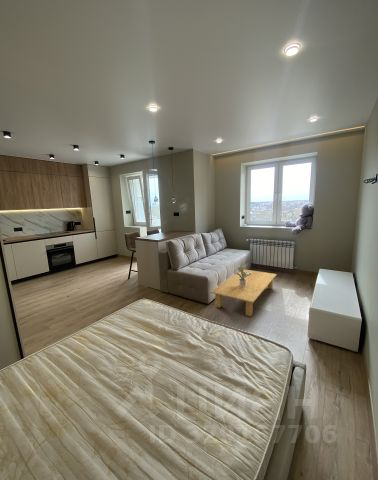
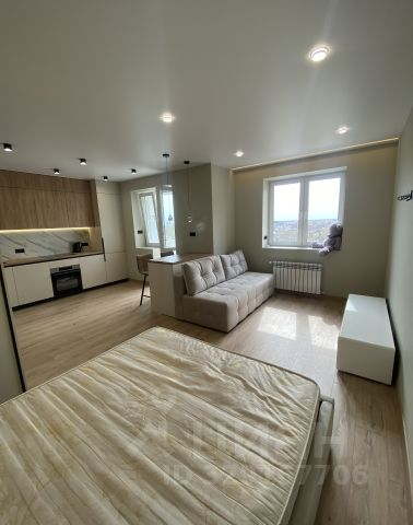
- potted plant [234,264,251,287]
- coffee table [210,268,278,317]
